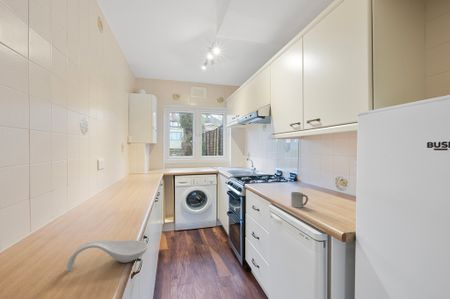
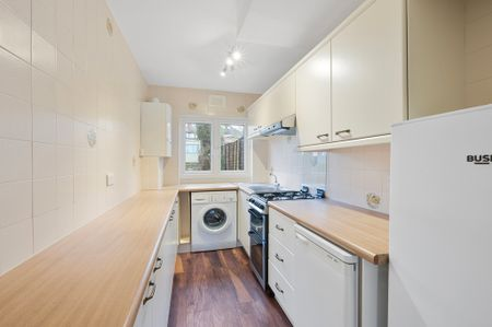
- spoon rest [65,239,149,272]
- cup [290,191,309,209]
